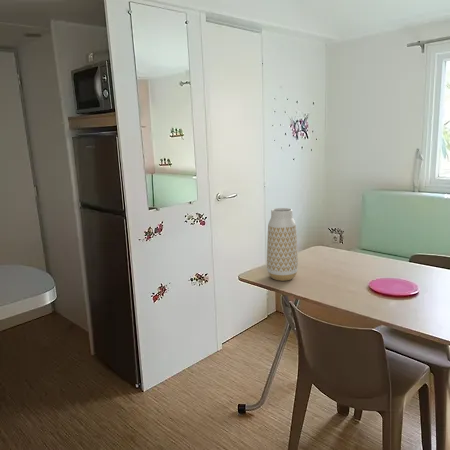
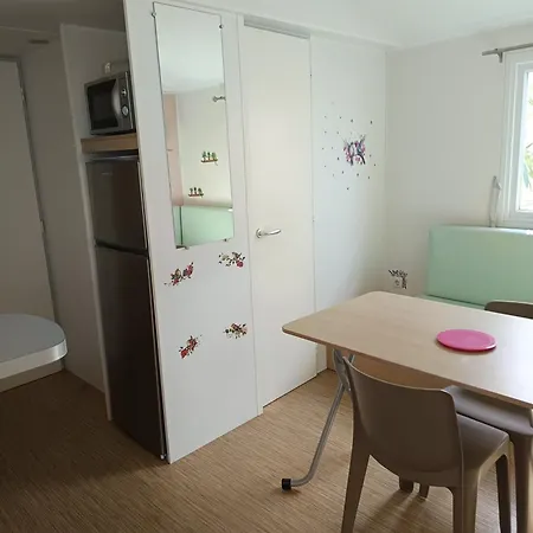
- vase [266,207,299,282]
